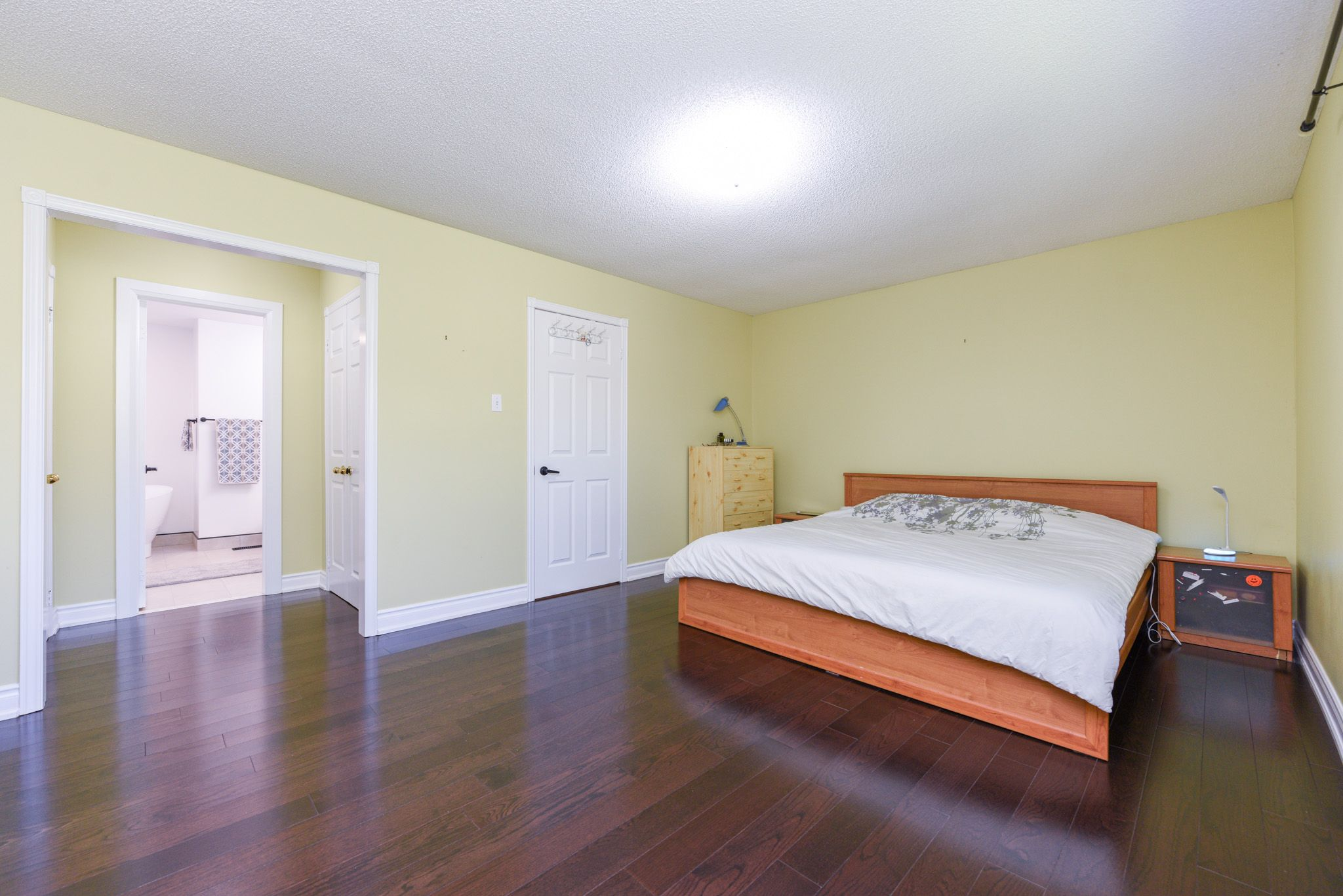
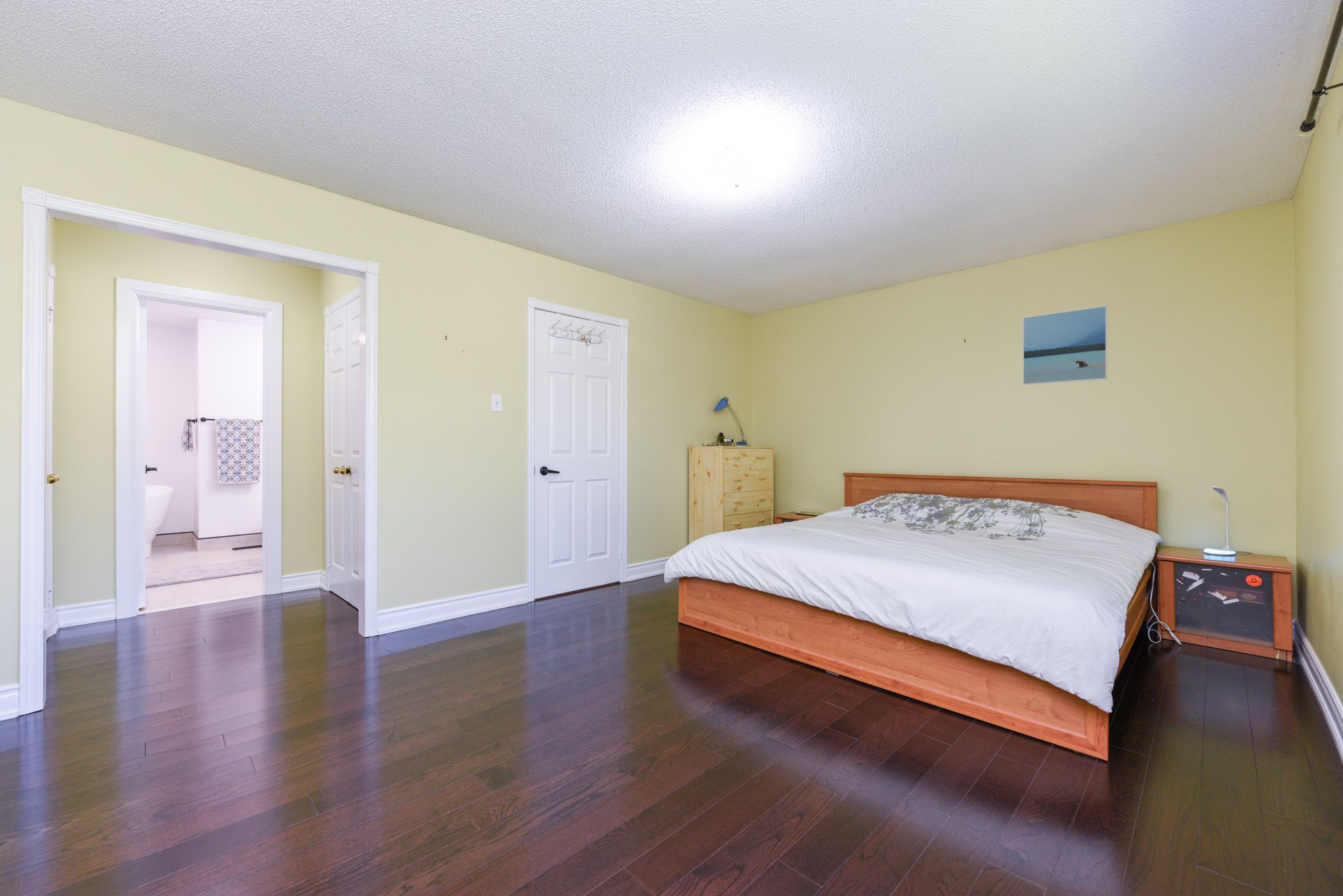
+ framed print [1022,305,1108,385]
